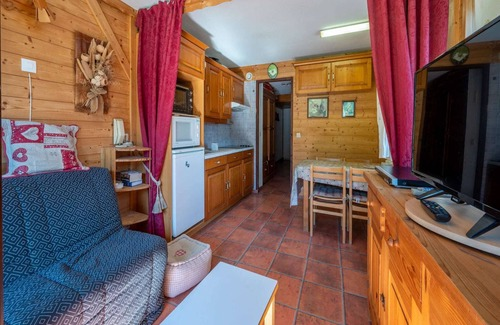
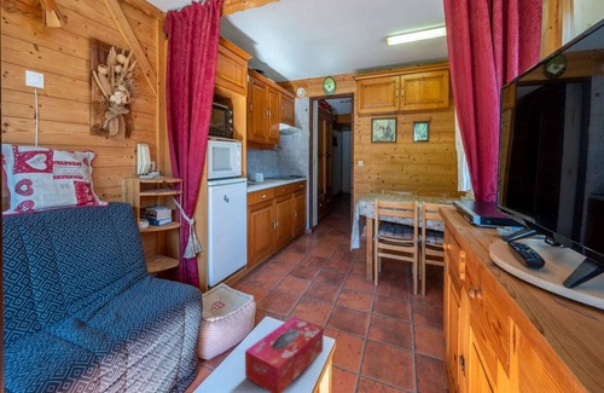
+ tissue box [244,316,325,393]
